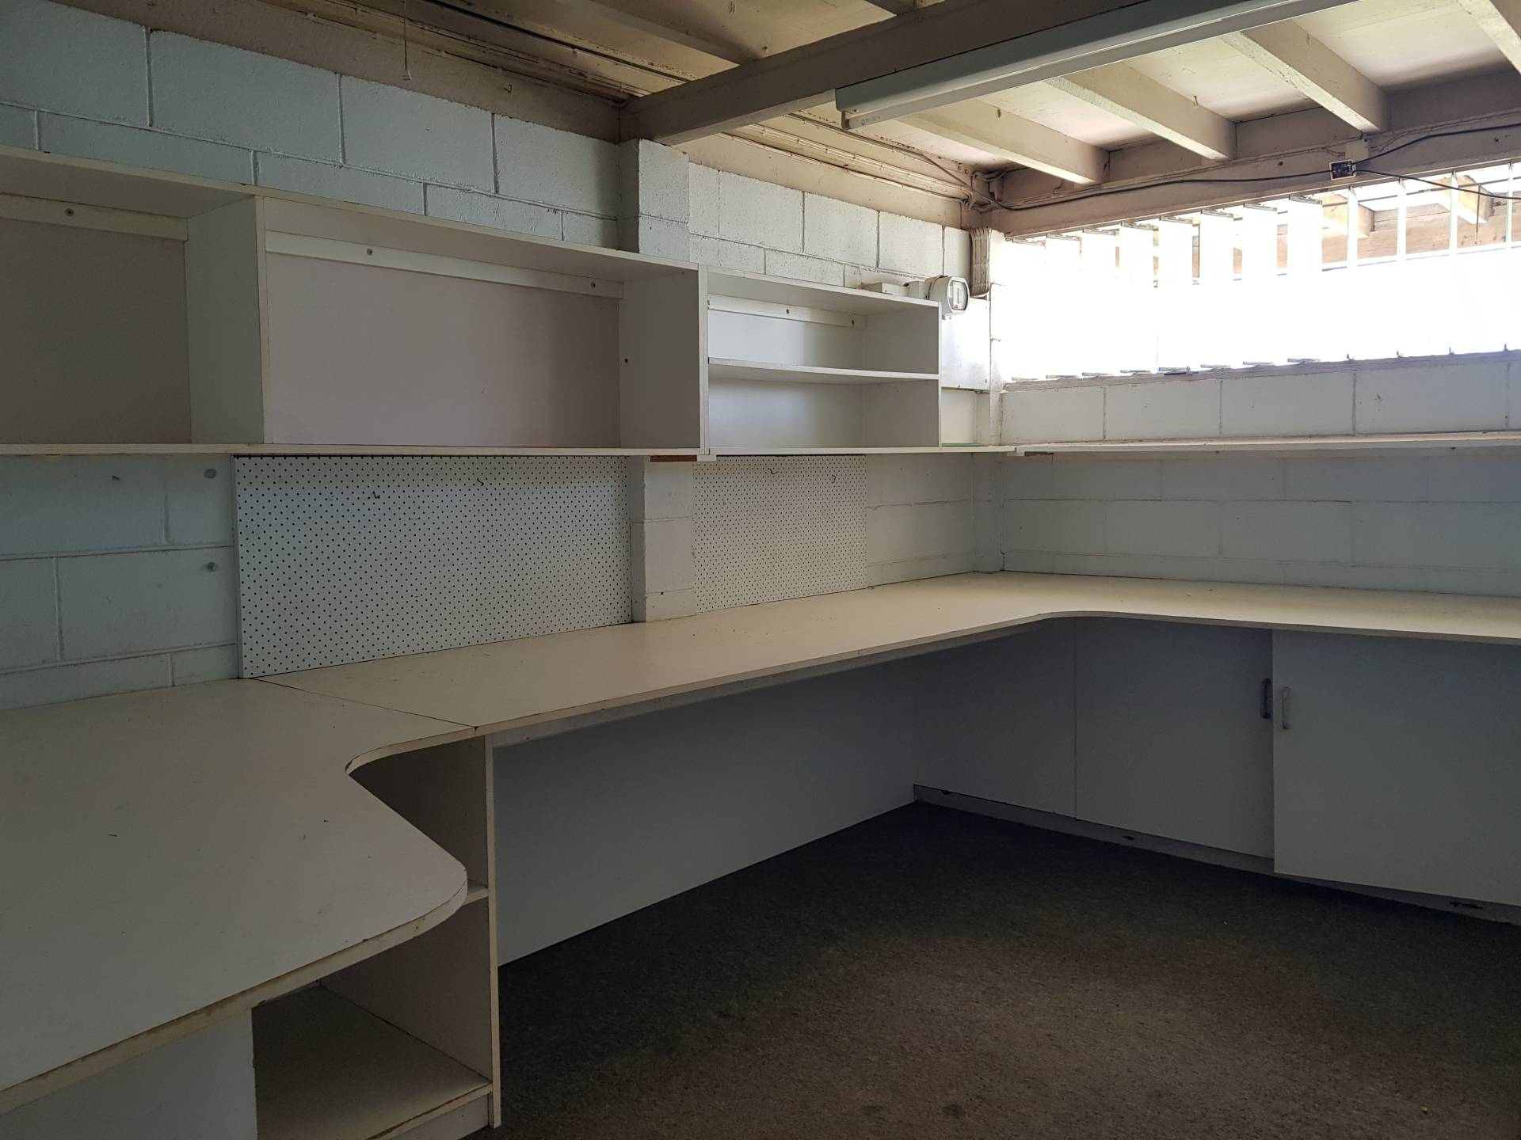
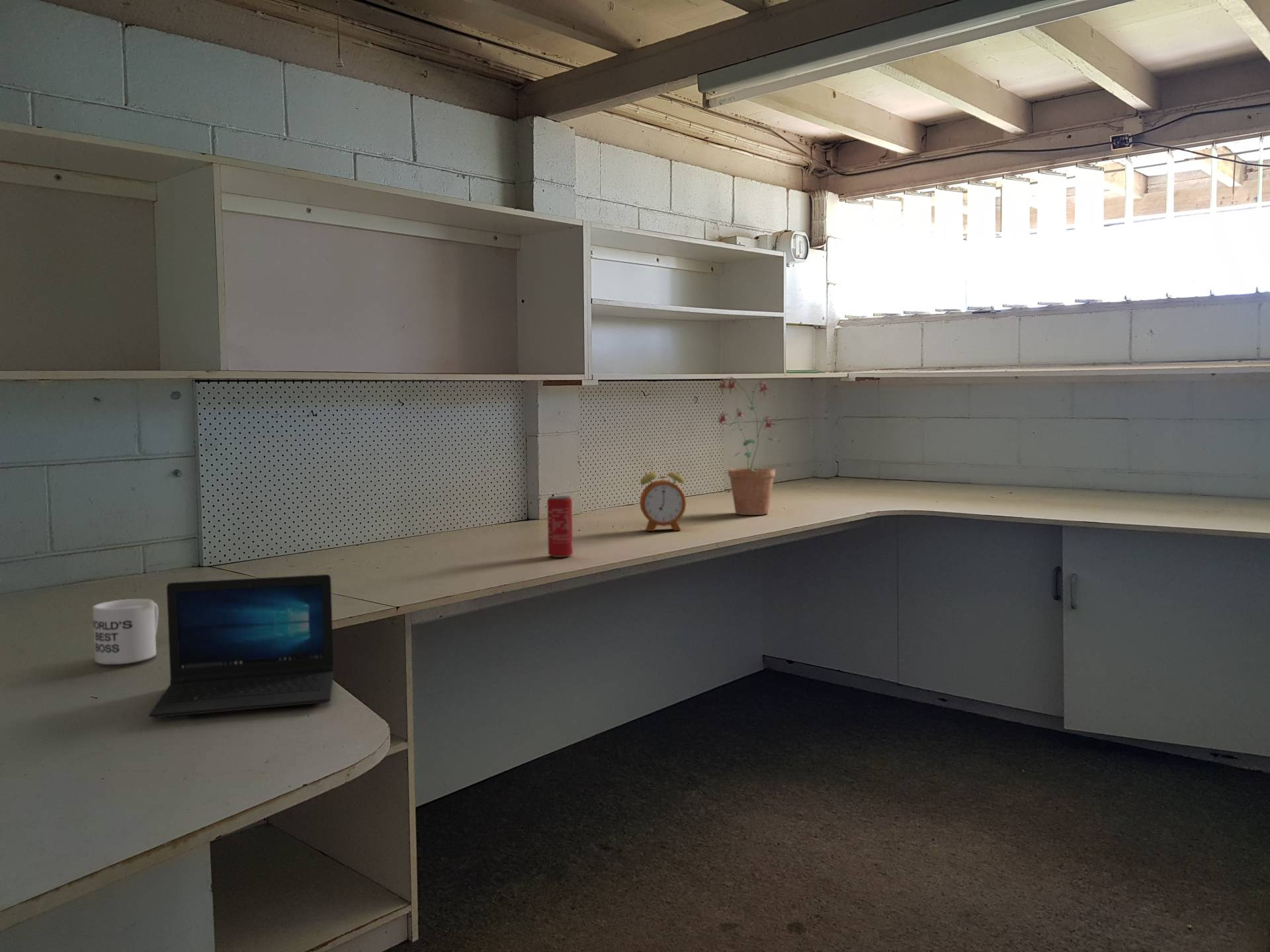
+ mug [92,598,159,665]
+ alarm clock [639,461,687,532]
+ laptop [149,574,335,719]
+ potted plant [715,376,781,516]
+ beverage can [546,495,573,558]
